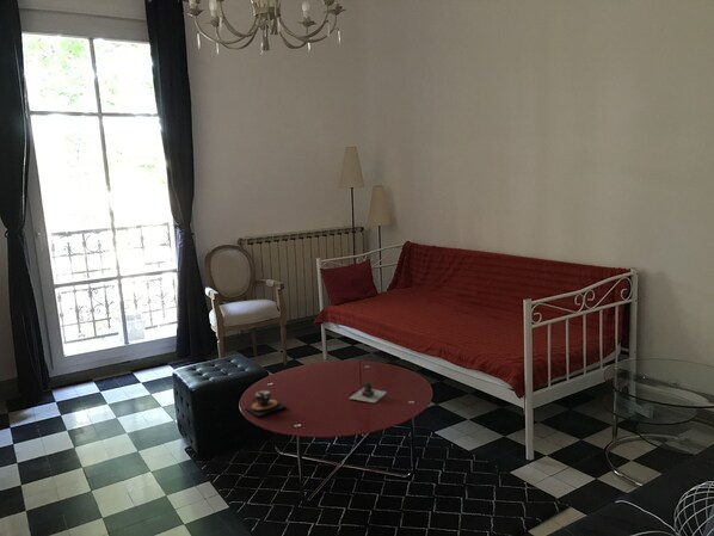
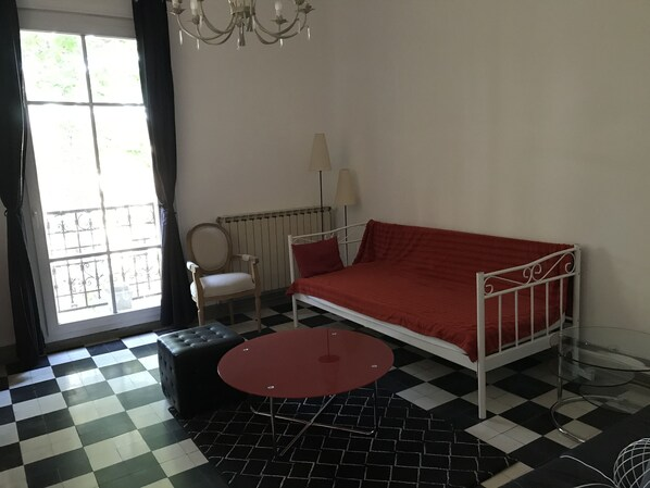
- teapot [349,381,388,403]
- teacup [242,389,288,417]
